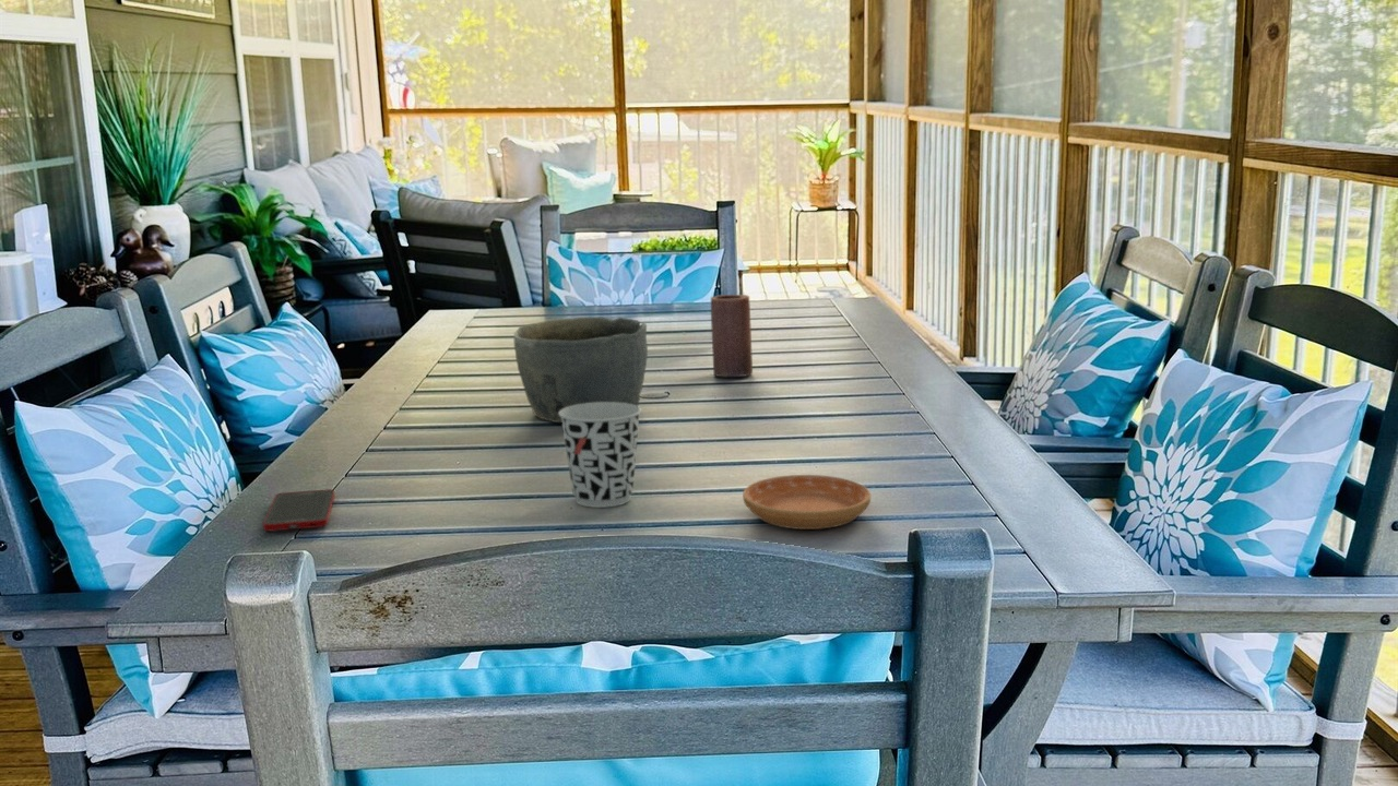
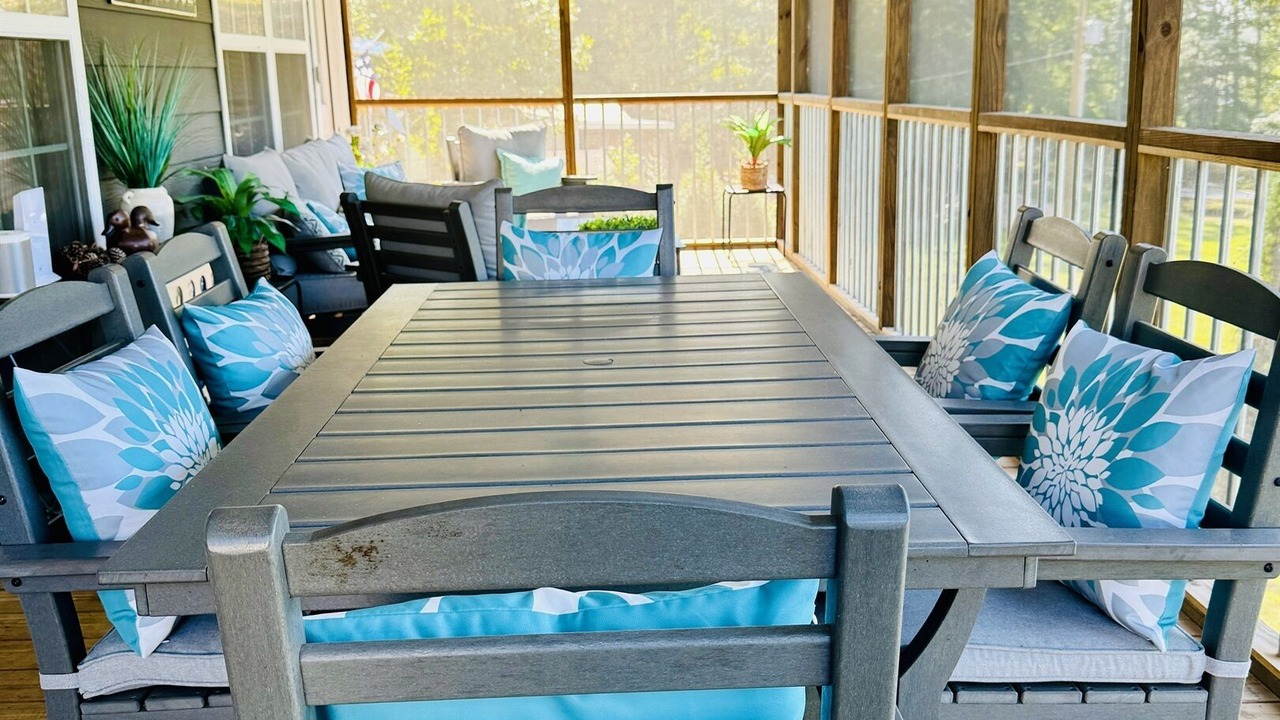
- cup [559,402,642,509]
- cell phone [262,488,336,532]
- saucer [742,474,872,531]
- bowl [513,315,649,424]
- candle [710,294,754,378]
